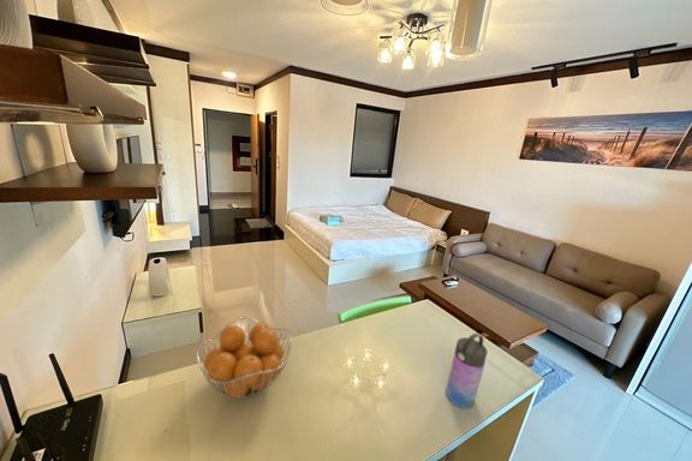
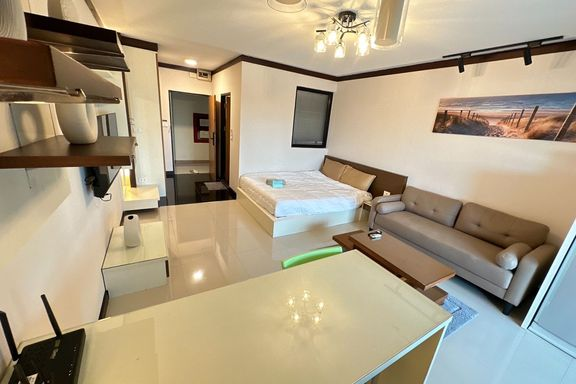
- water bottle [445,333,489,409]
- fruit basket [196,316,292,400]
